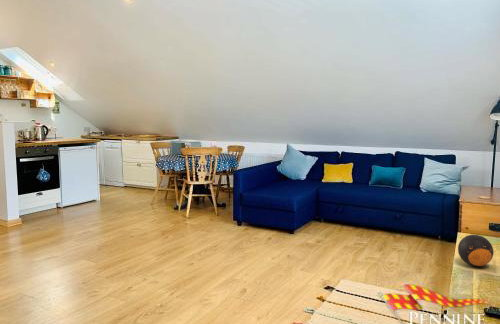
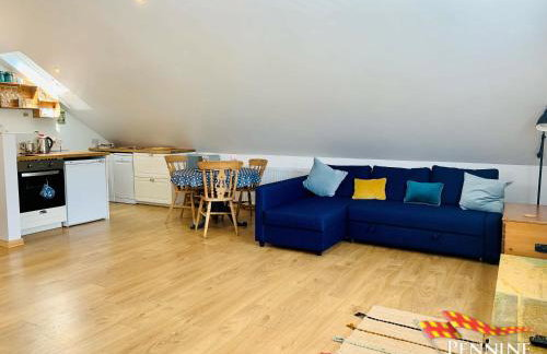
- decorative ball [457,234,495,267]
